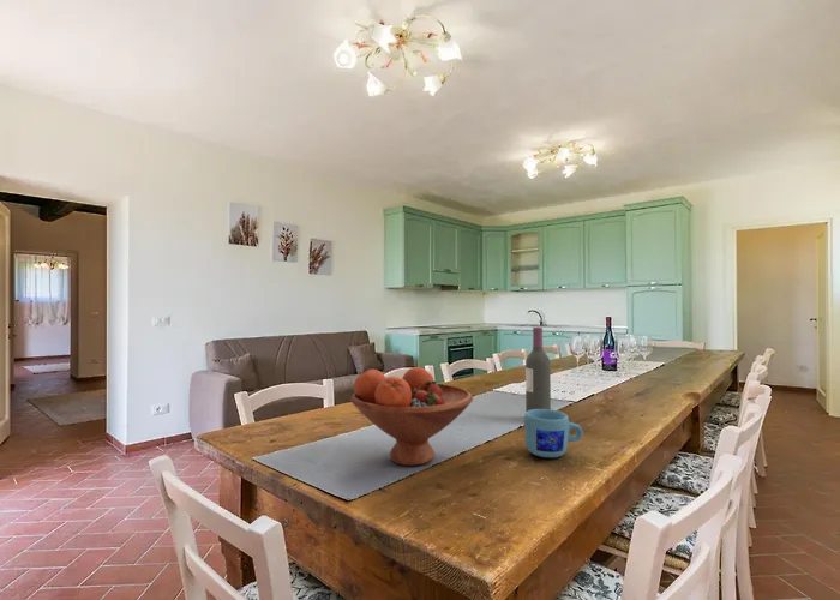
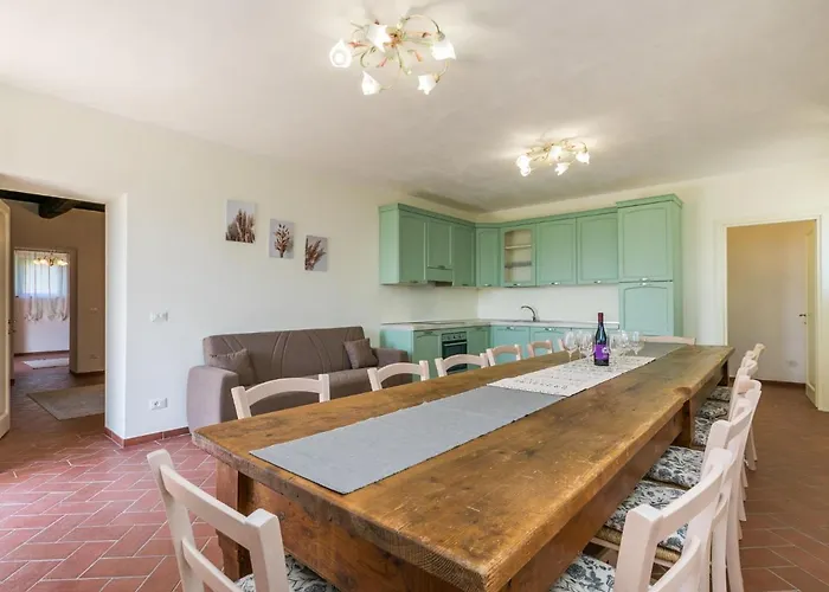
- fruit bowl [349,366,474,467]
- wine bottle [524,326,552,412]
- mug [523,409,584,458]
